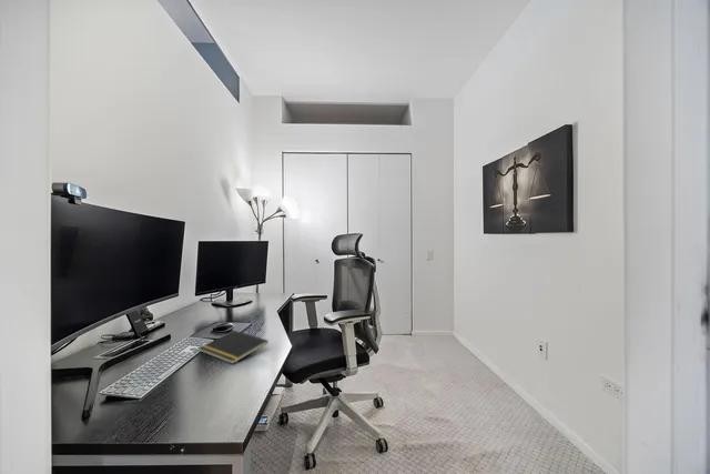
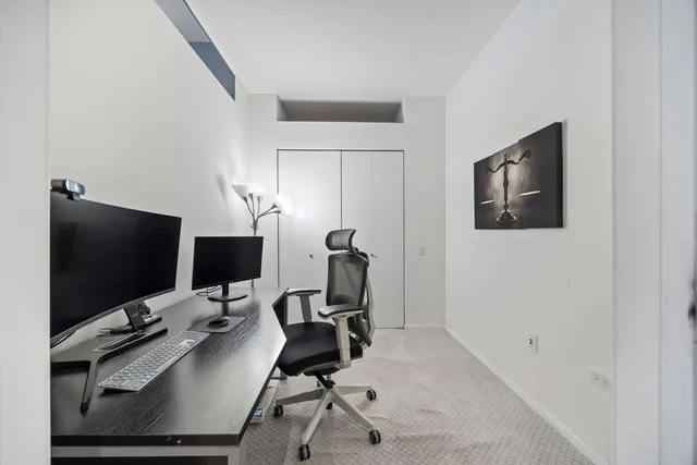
- notepad [197,330,270,365]
